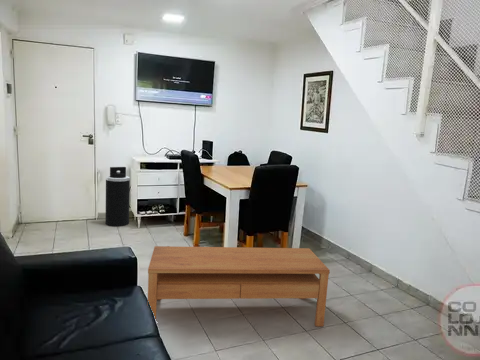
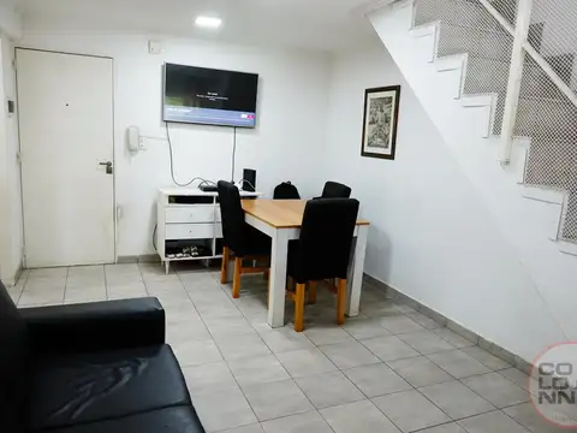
- trash can [104,166,131,227]
- coffee table [147,245,331,327]
